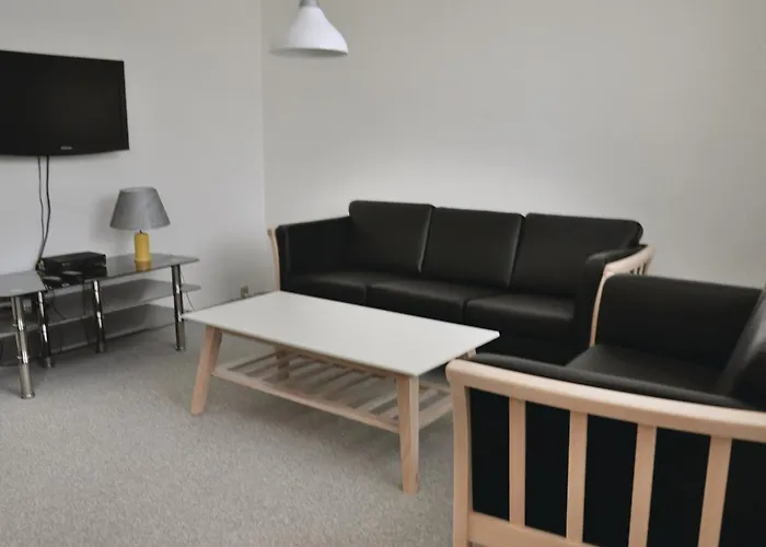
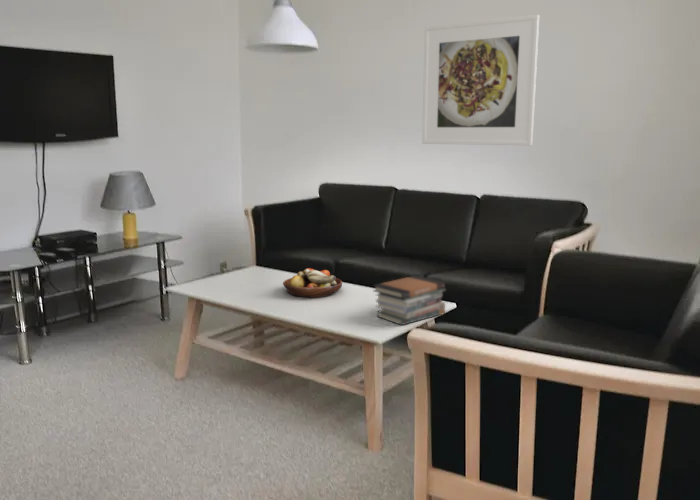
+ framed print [421,14,540,146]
+ book stack [372,274,447,326]
+ fruit bowl [282,267,343,299]
